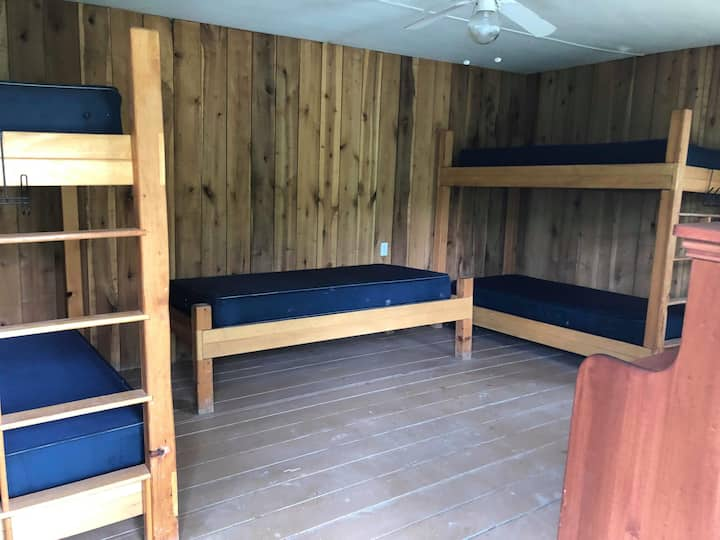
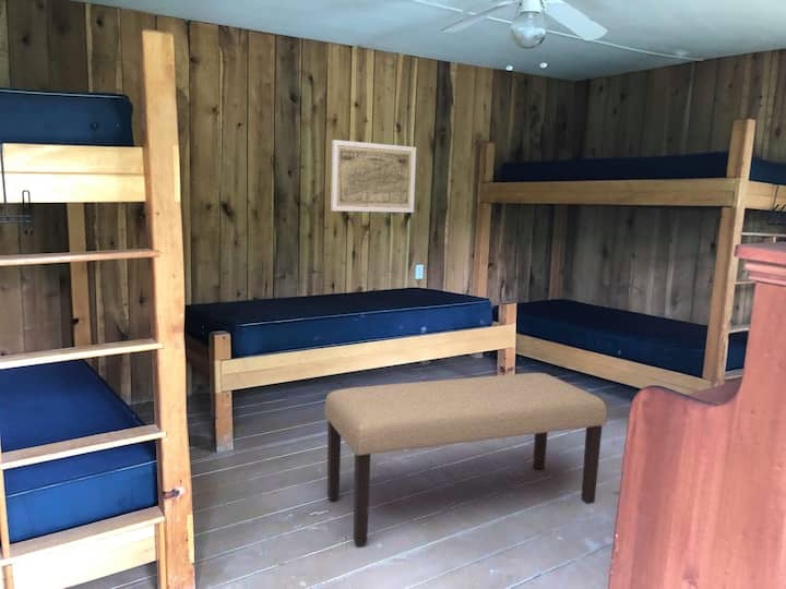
+ map [330,139,417,214]
+ bench [323,372,608,545]
